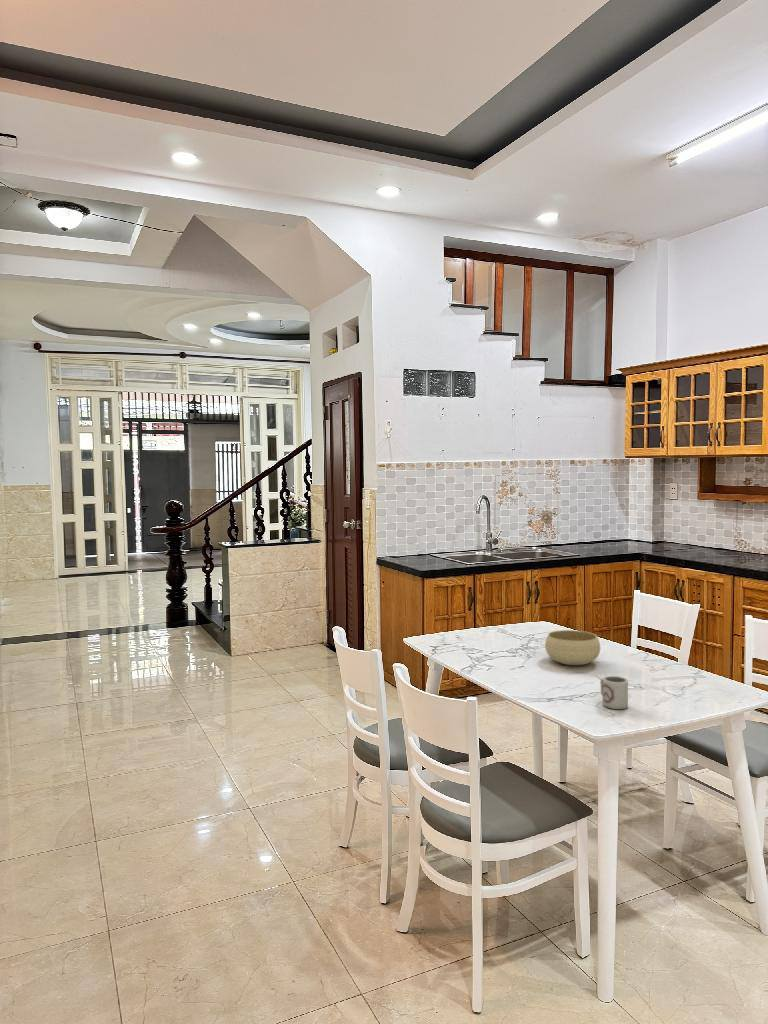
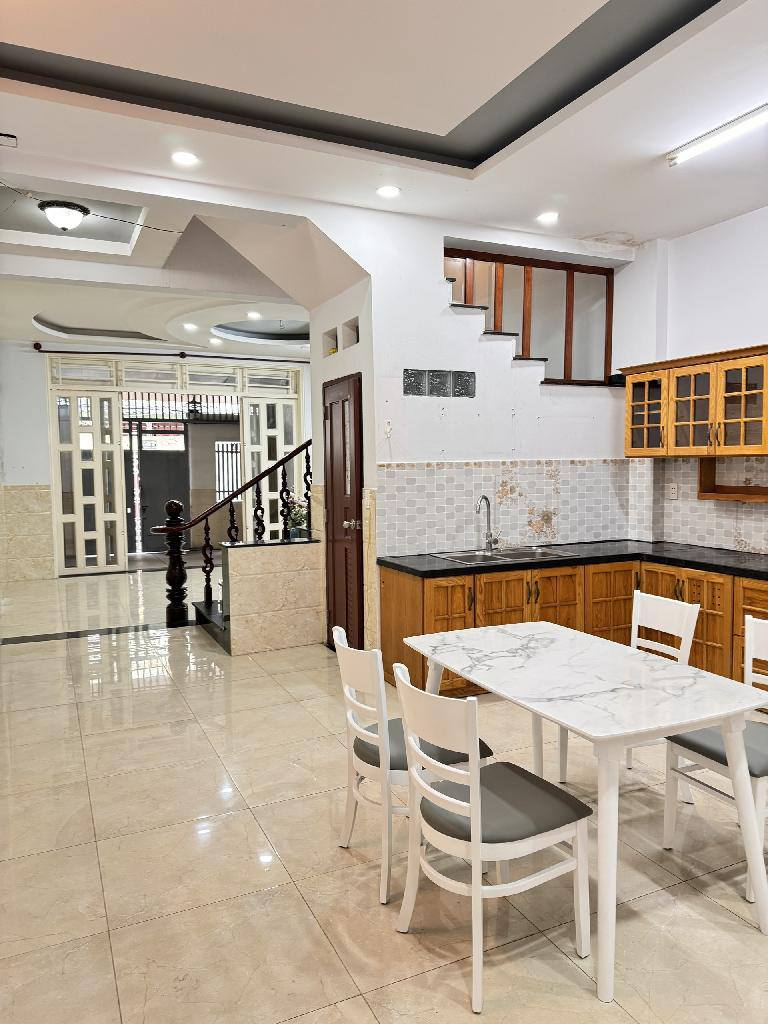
- bowl [544,629,601,666]
- cup [599,675,629,710]
